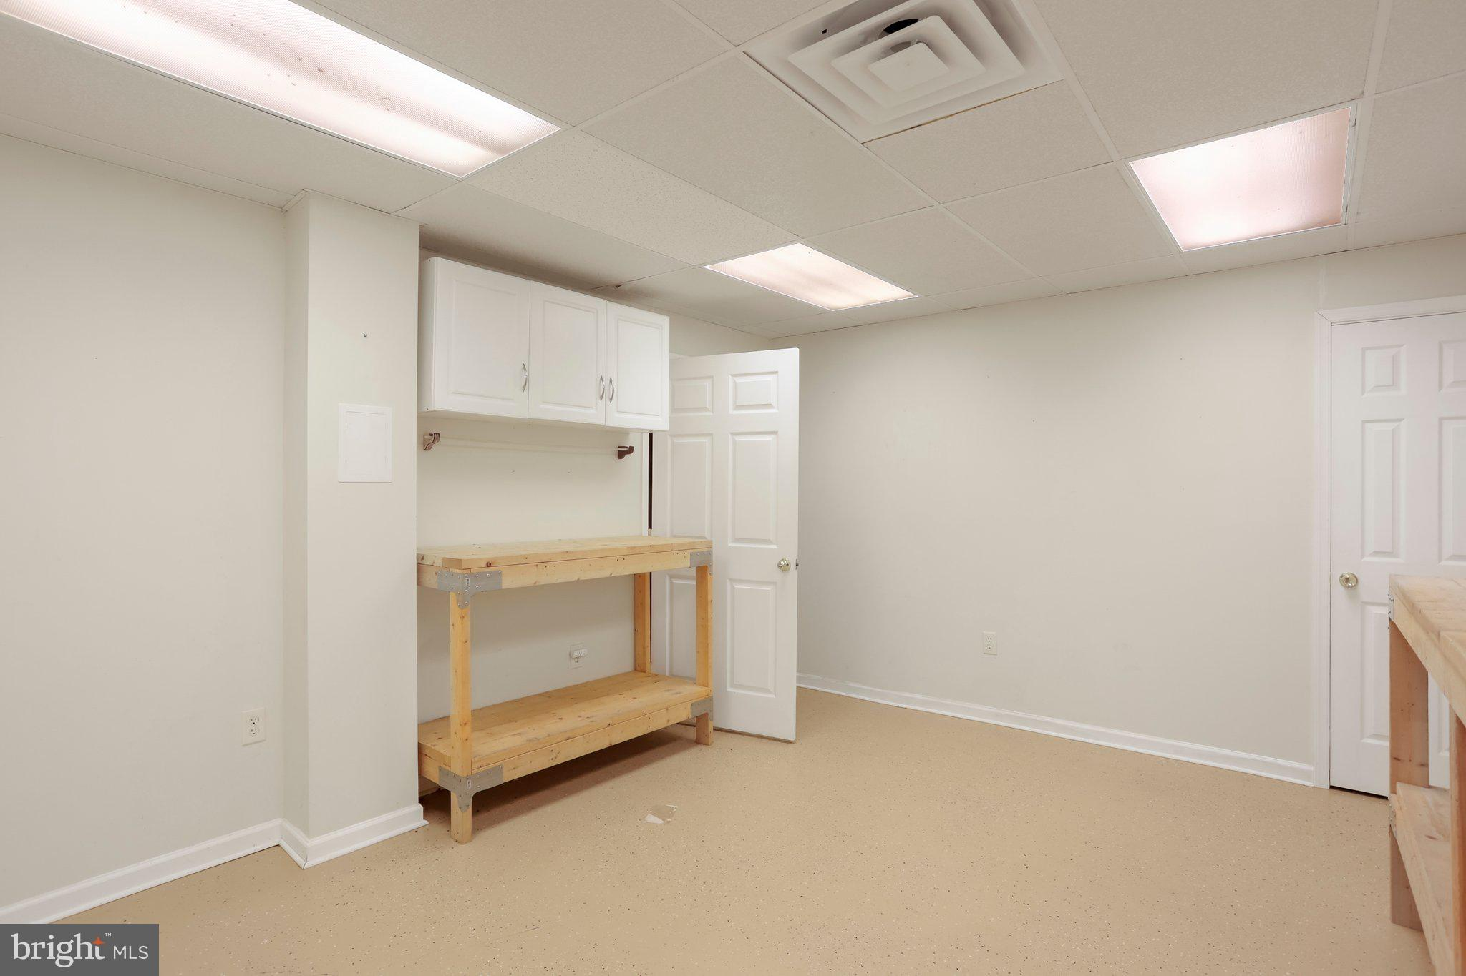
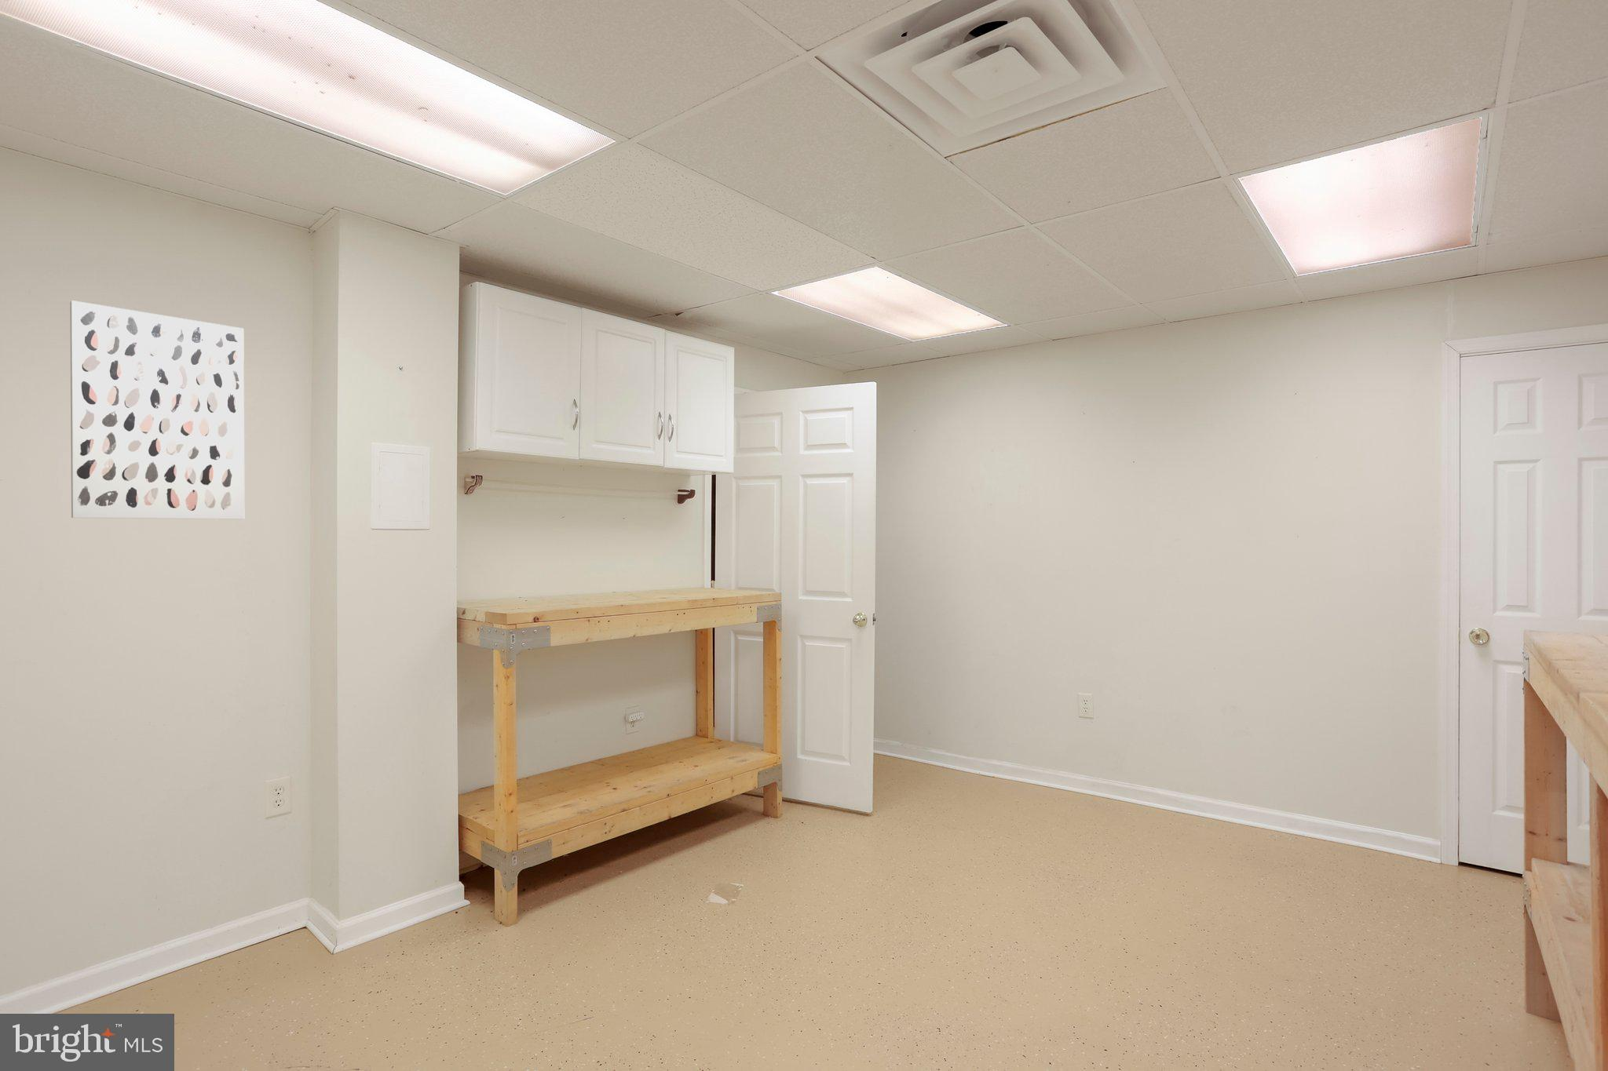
+ wall art [69,300,245,520]
